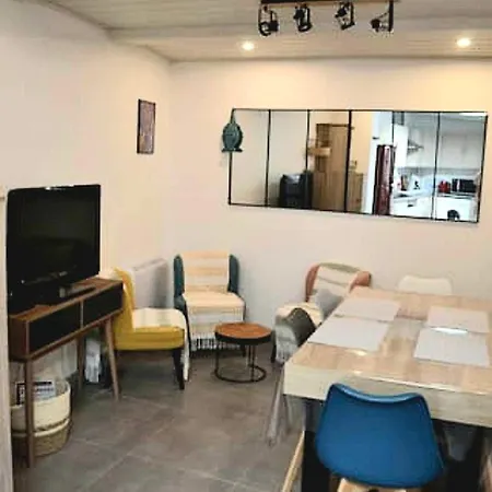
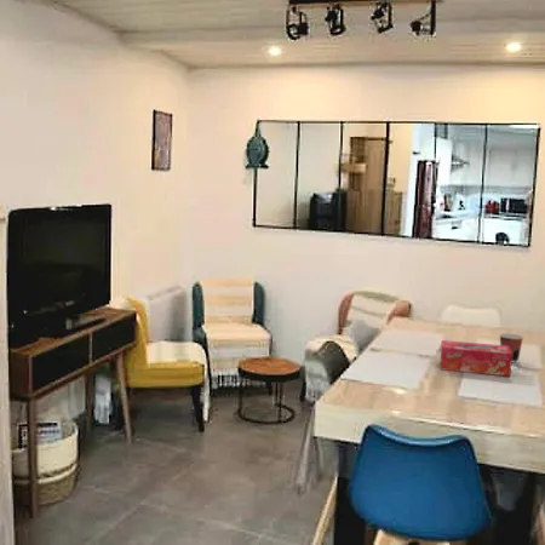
+ cup [498,332,524,365]
+ tissue box [440,339,512,378]
